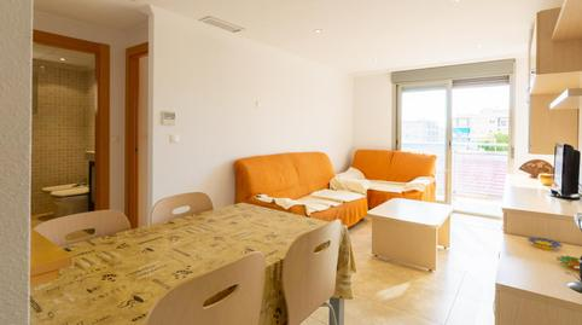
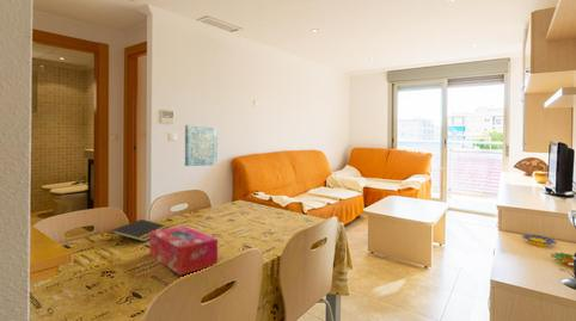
+ wall art [184,124,219,167]
+ notepad [110,218,171,242]
+ tissue box [148,224,219,277]
